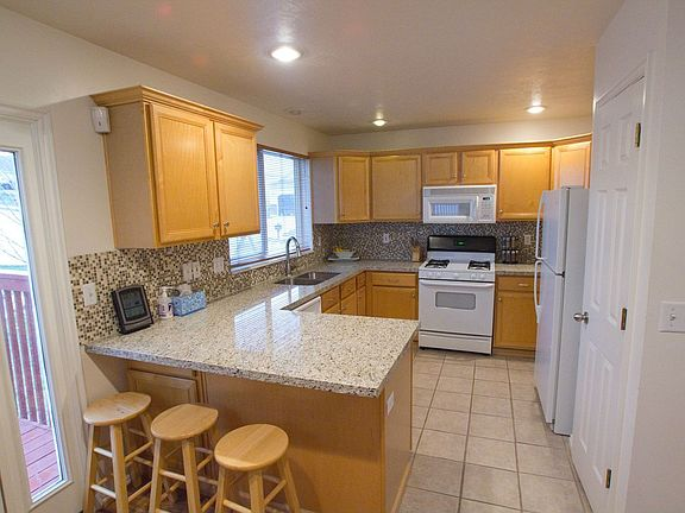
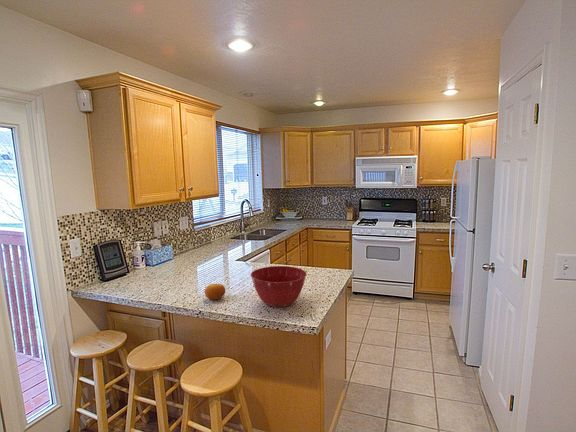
+ fruit [204,283,226,301]
+ mixing bowl [250,265,308,308]
